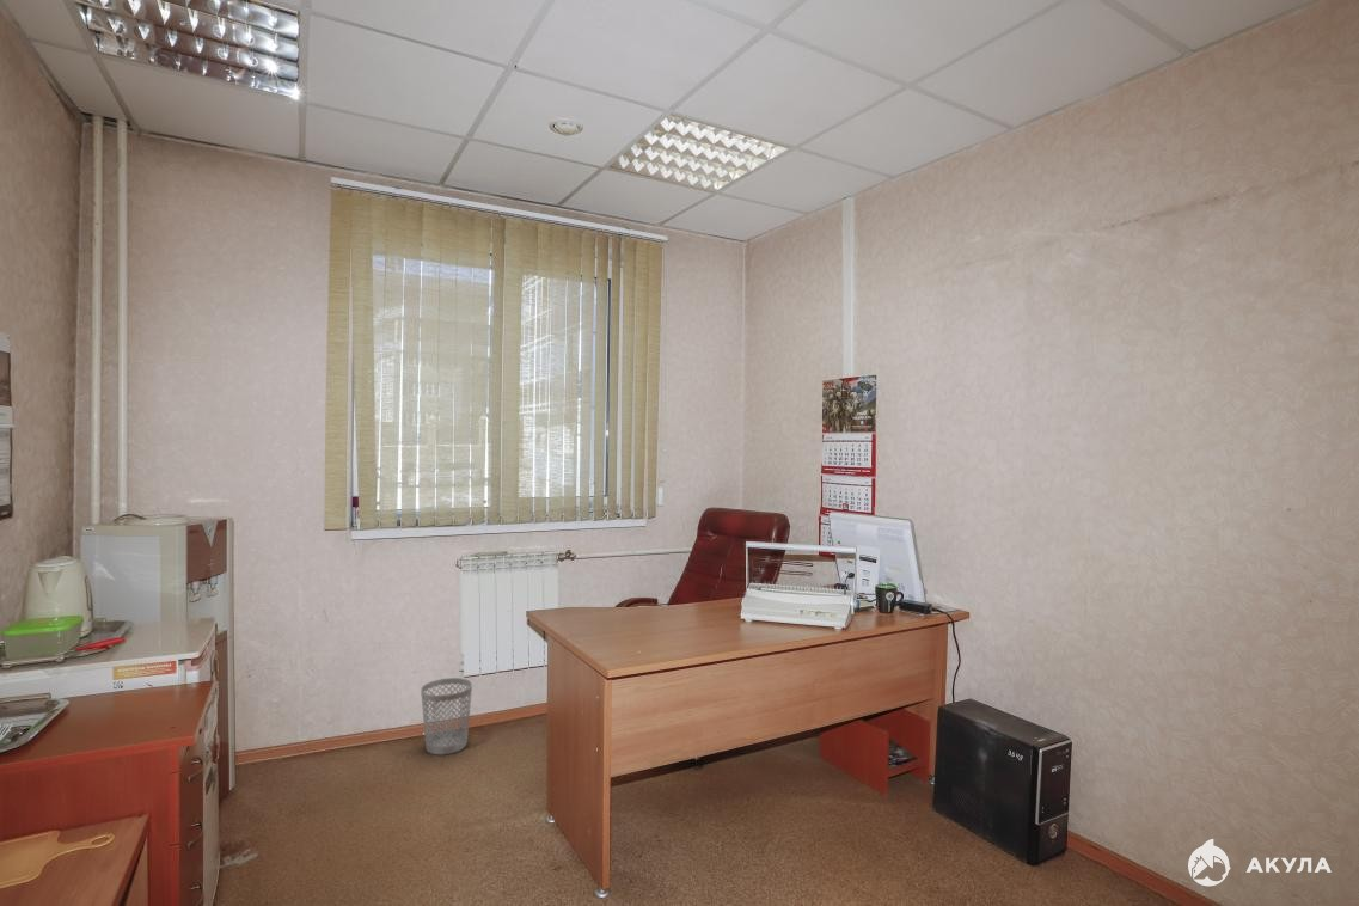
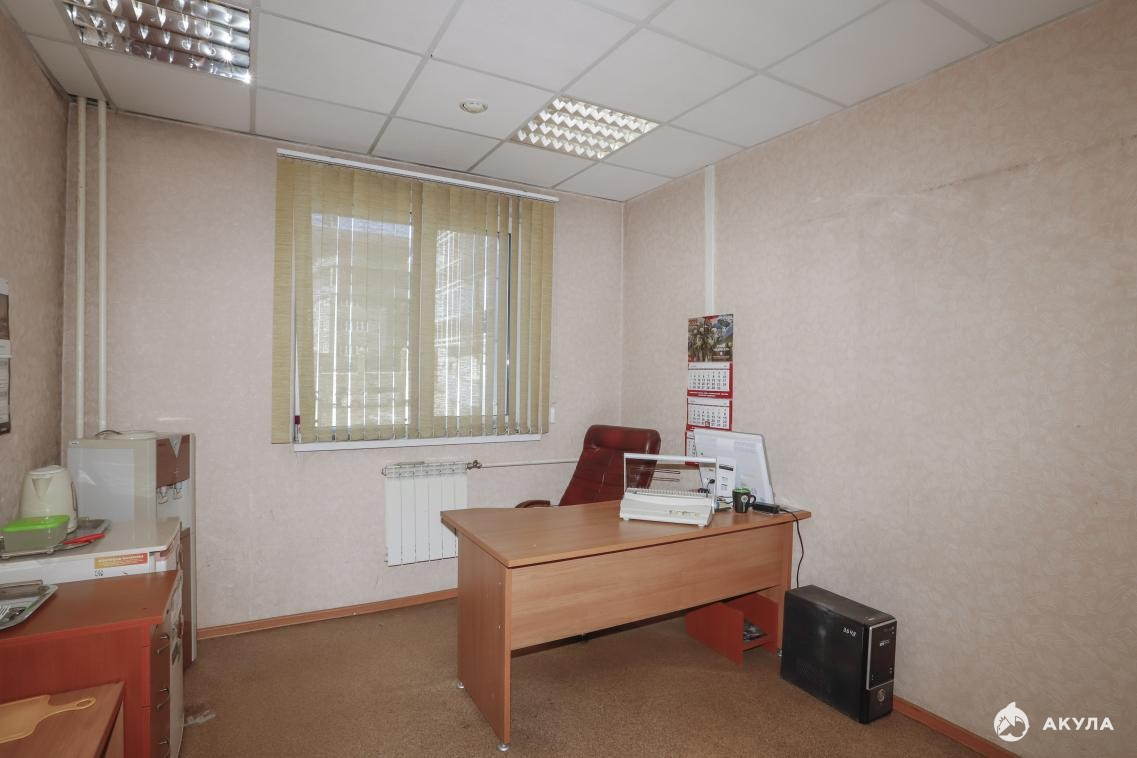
- wastebasket [420,677,473,755]
